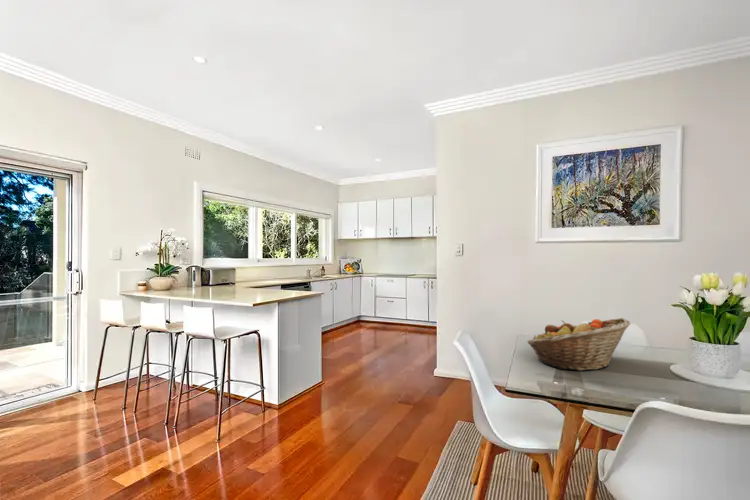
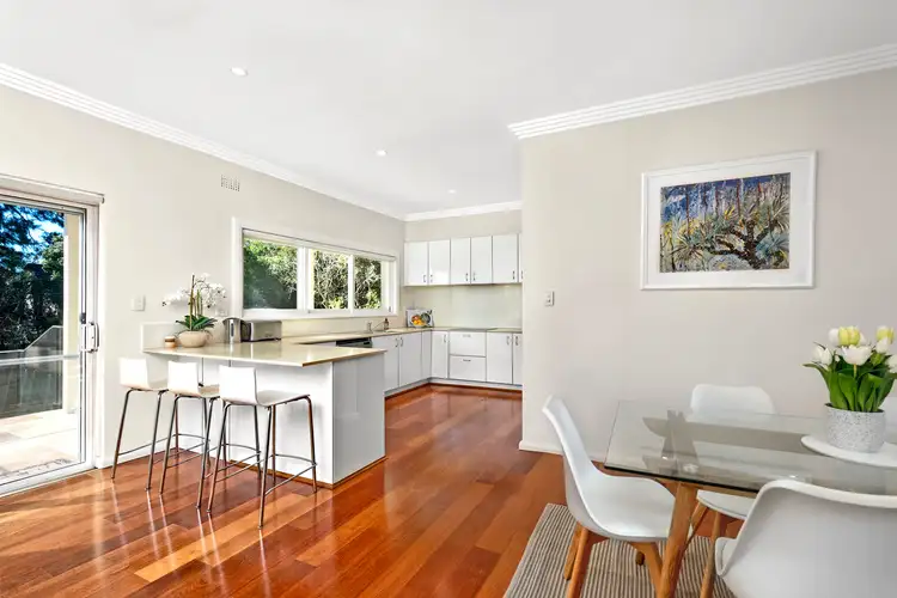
- fruit basket [526,317,631,372]
